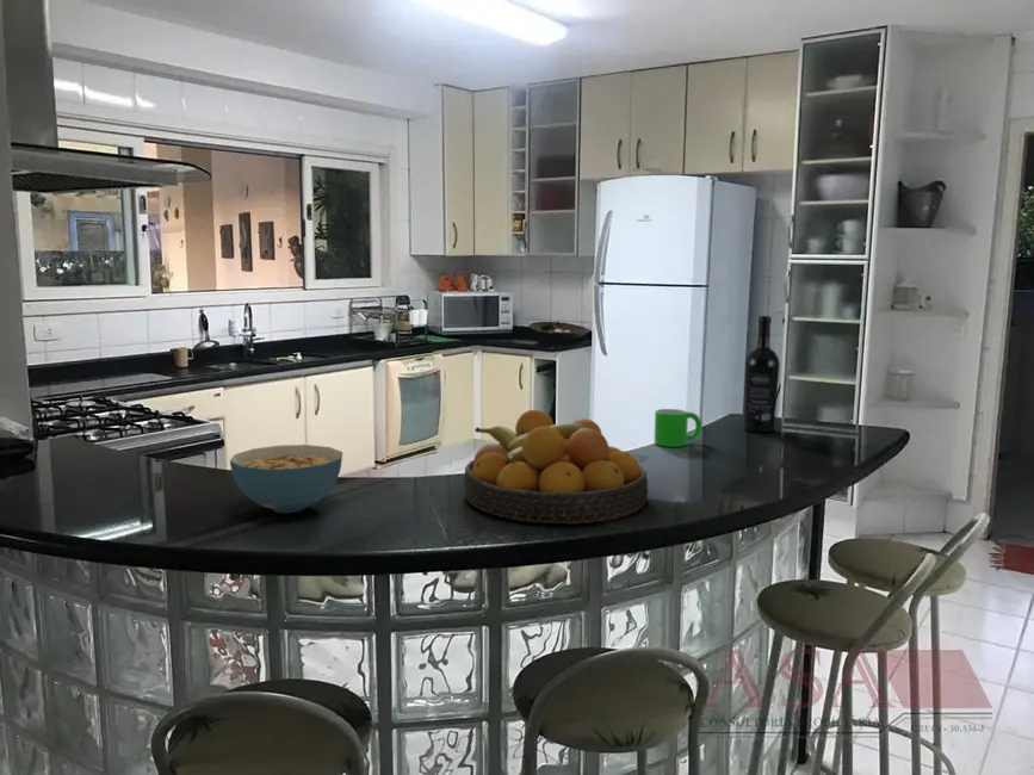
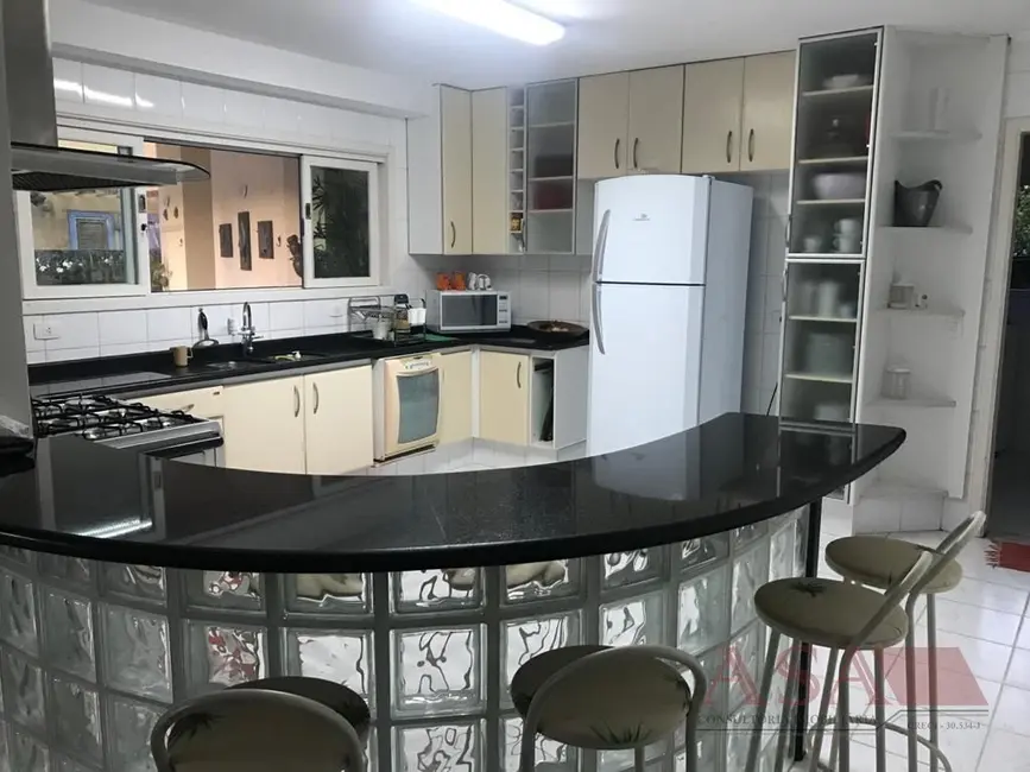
- fruit bowl [463,409,649,525]
- mug [654,408,702,448]
- wine bottle [743,315,781,433]
- cereal bowl [229,444,343,514]
